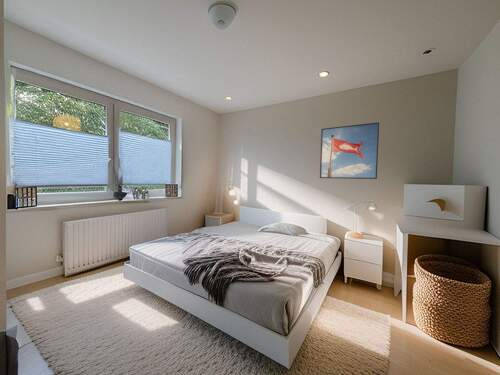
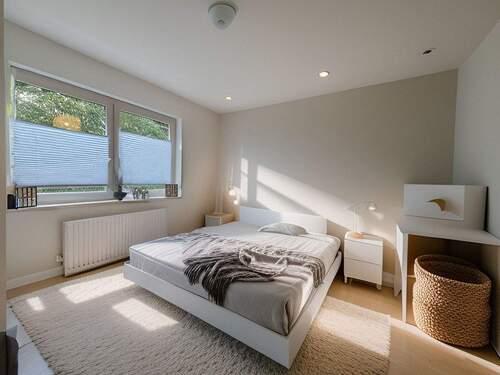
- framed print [319,121,380,180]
